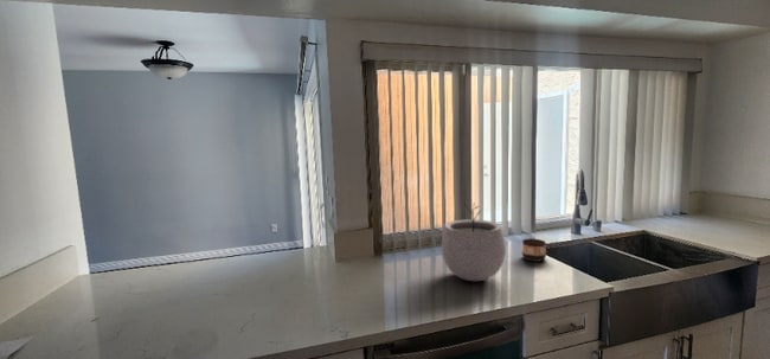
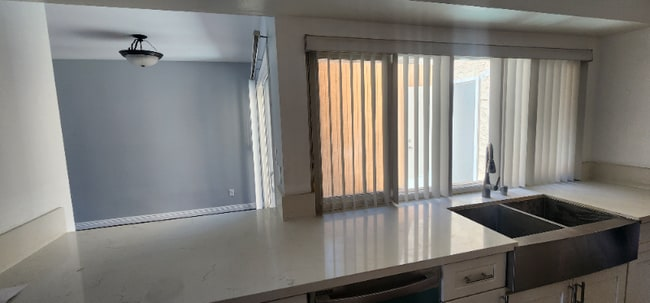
- cup [521,237,547,263]
- plant pot [441,201,507,282]
